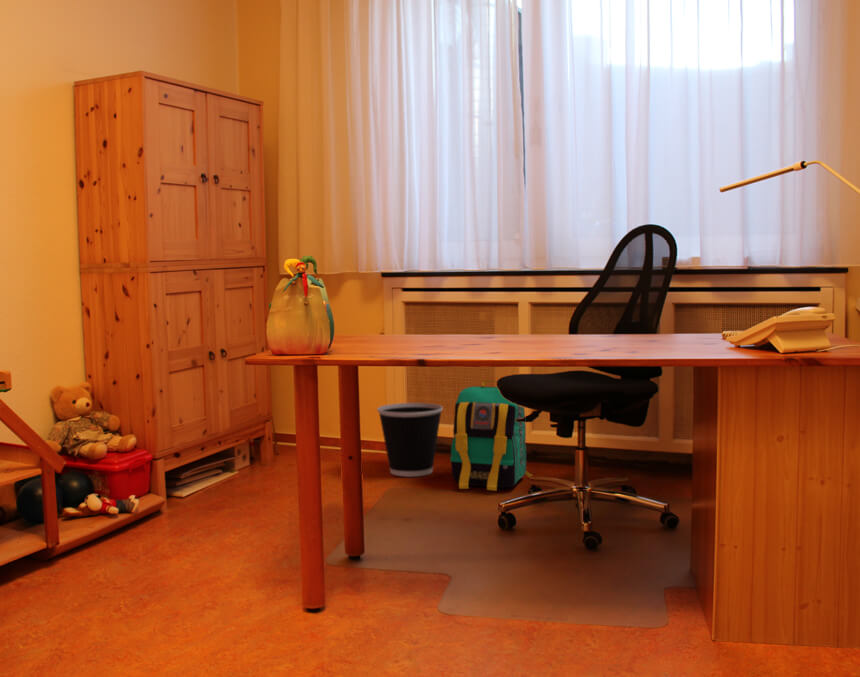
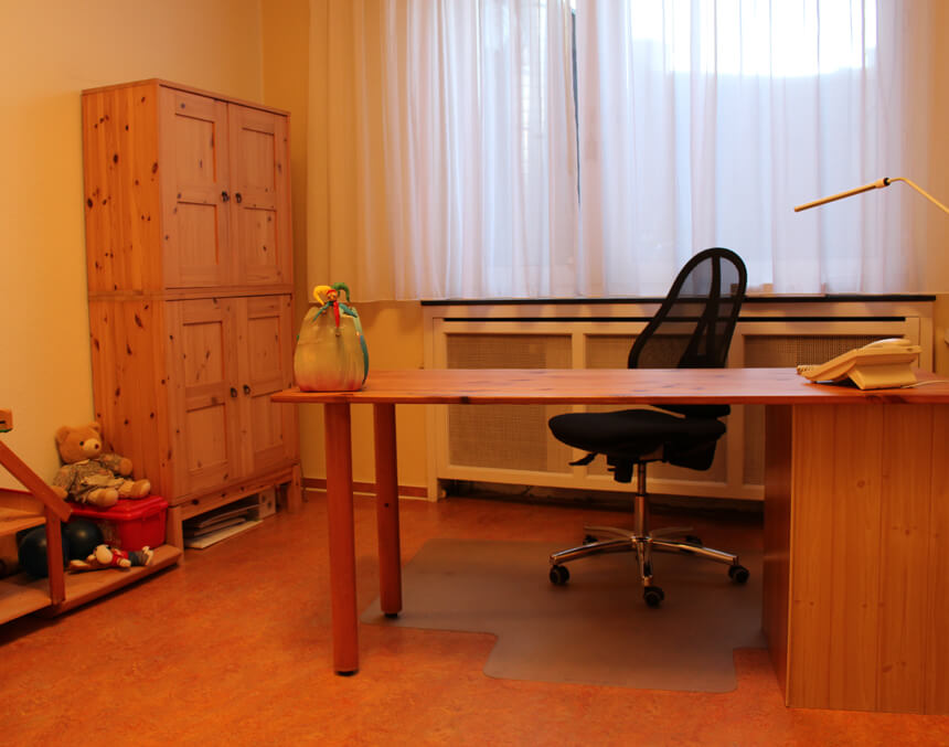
- wastebasket [376,402,444,478]
- backpack [449,379,533,492]
